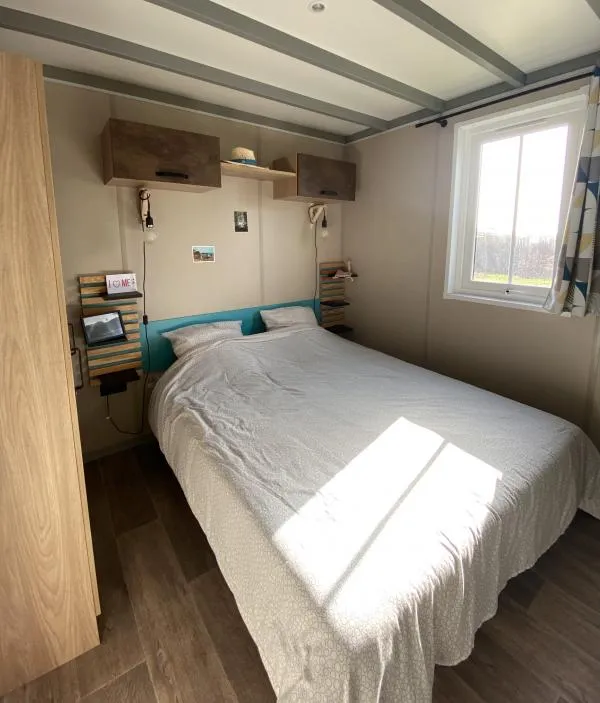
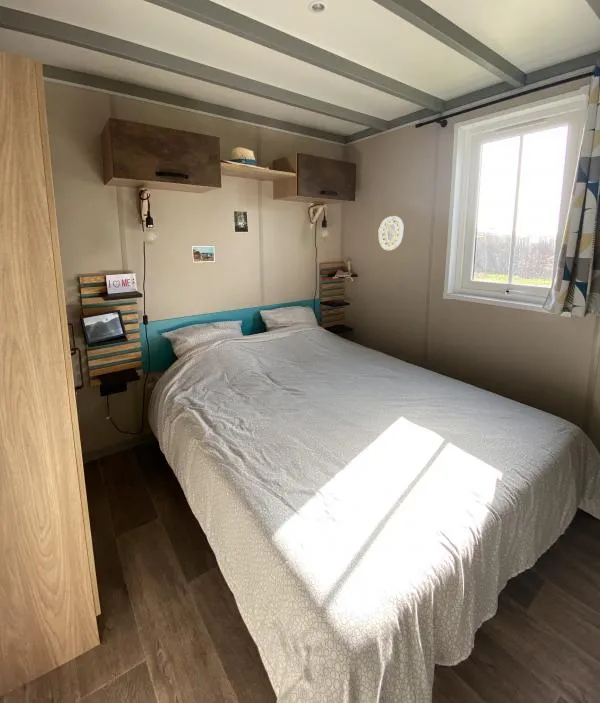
+ decorative plate [377,215,404,252]
